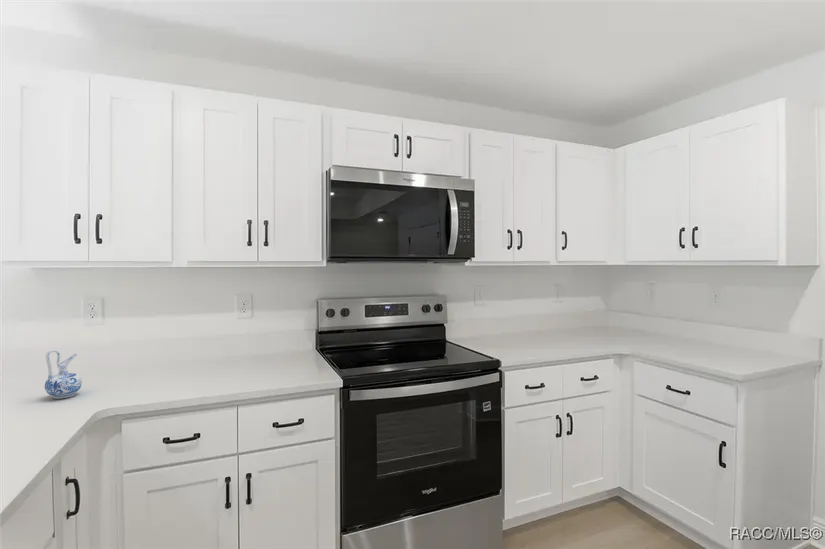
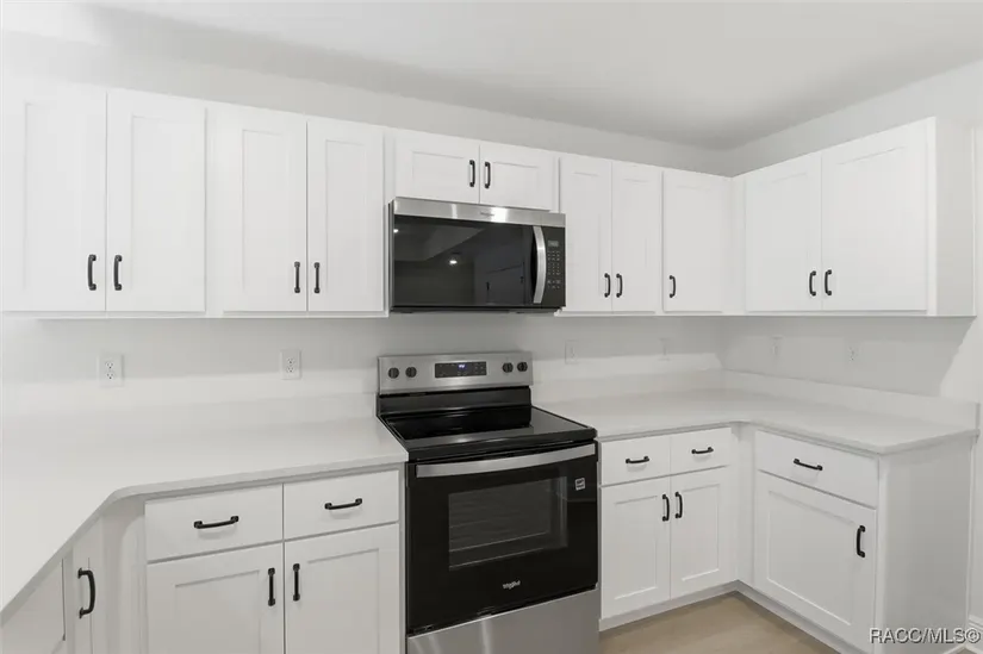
- ceramic pitcher [44,348,83,400]
